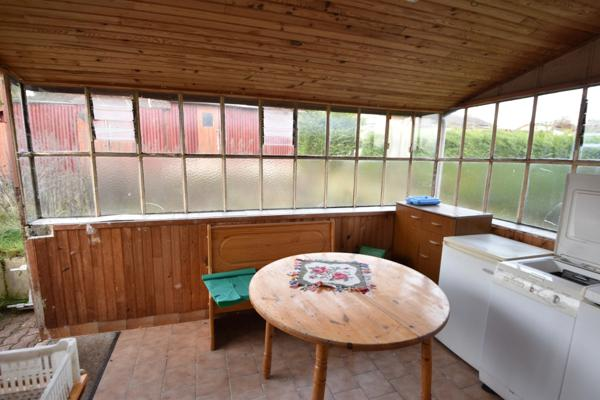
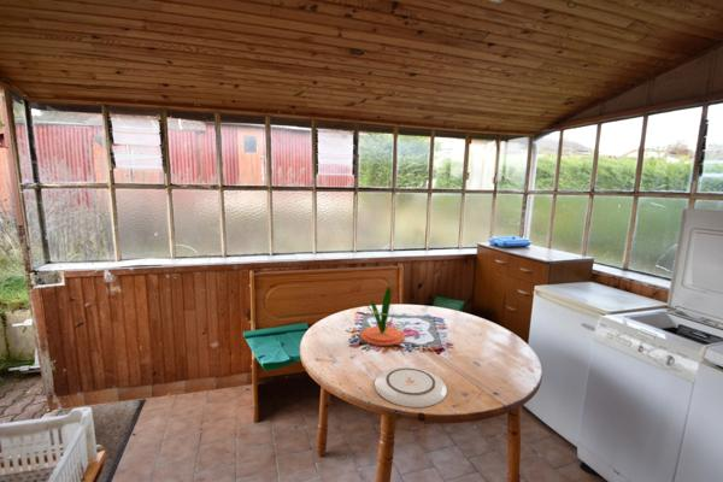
+ plant [355,286,405,347]
+ plate [374,366,448,408]
